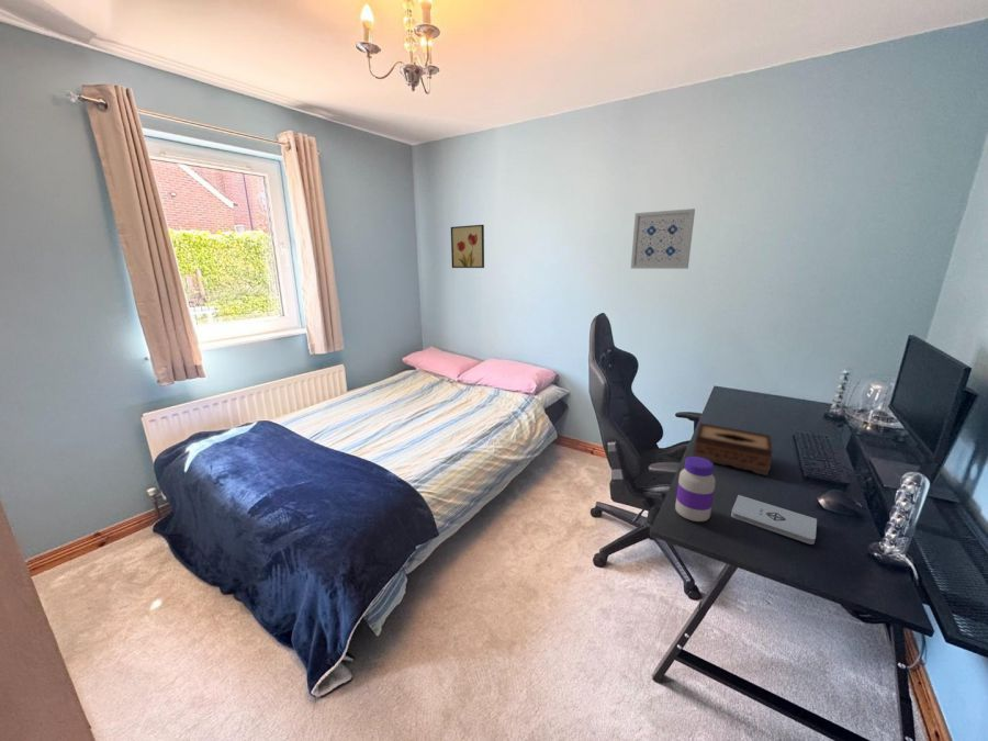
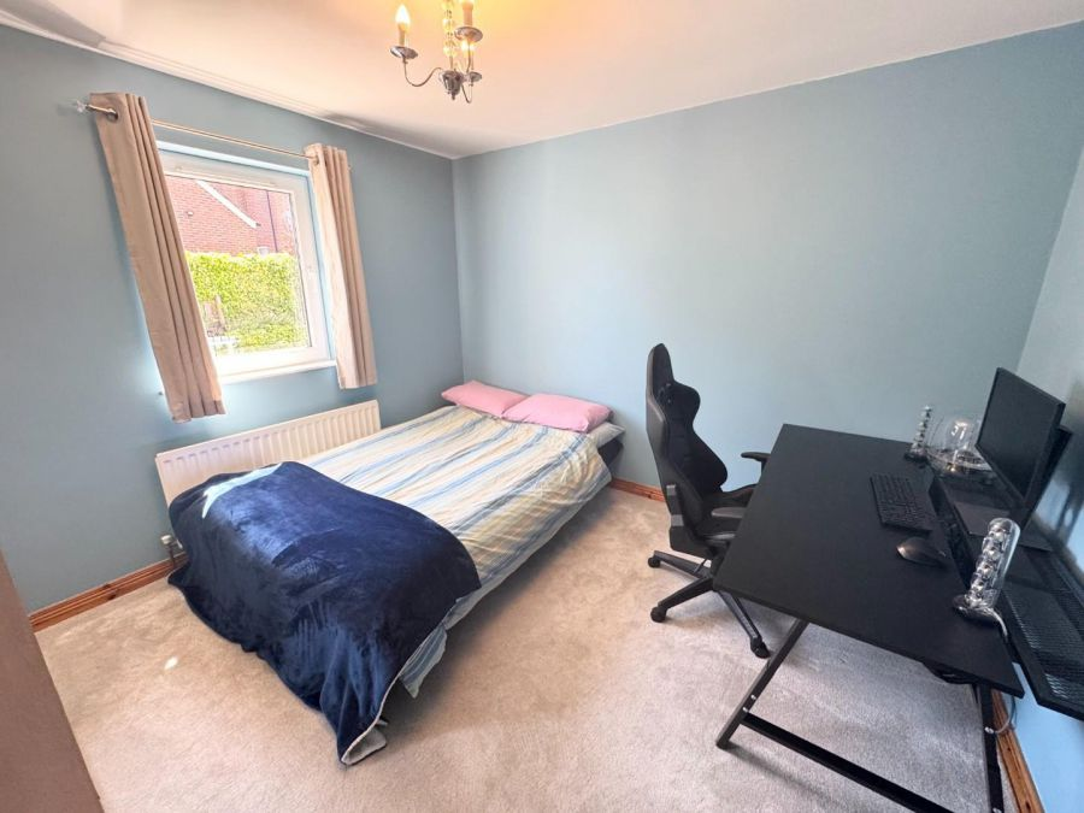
- notepad [730,494,818,546]
- tissue box [693,423,774,476]
- jar [674,456,717,523]
- wall art [450,224,485,269]
- wall art [630,207,696,270]
